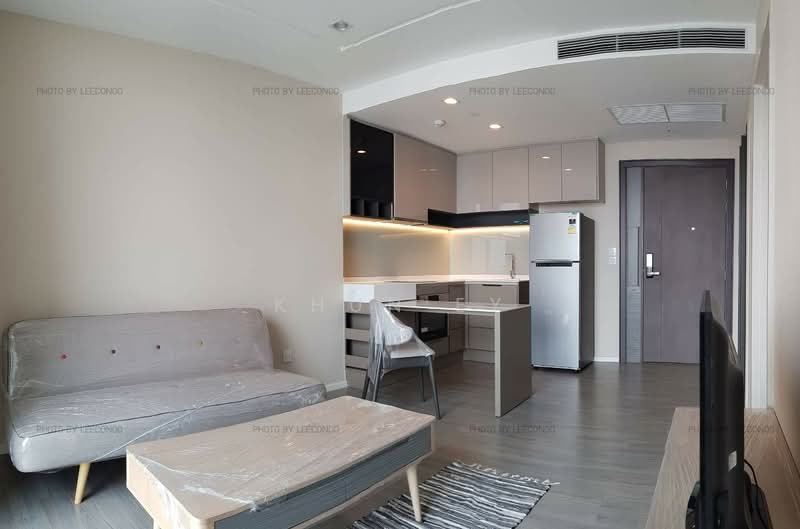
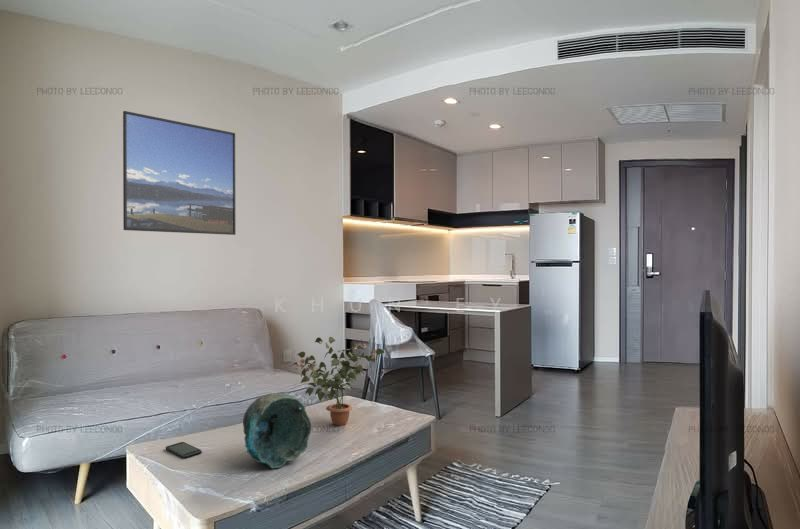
+ decorative bowl [242,392,313,469]
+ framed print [122,110,237,236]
+ potted plant [290,336,385,427]
+ smartphone [165,441,203,459]
